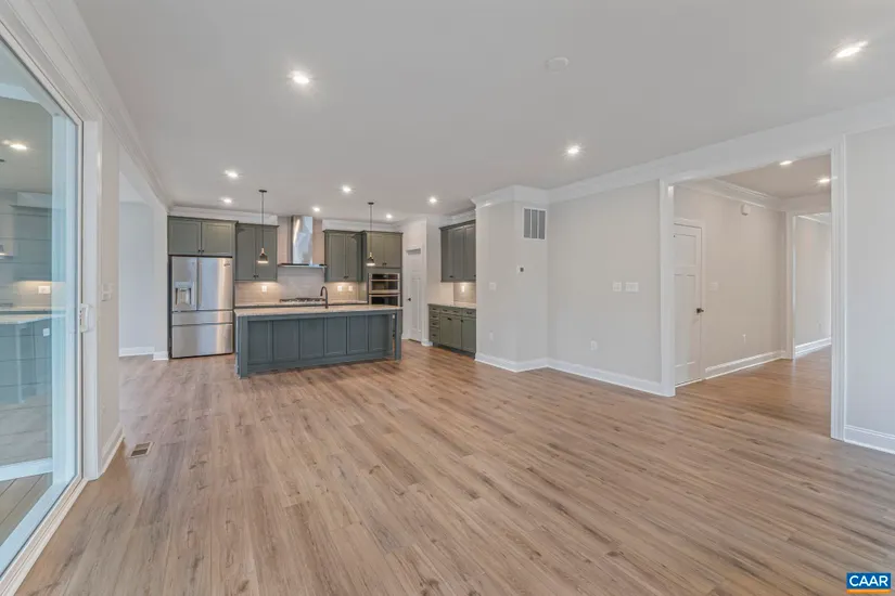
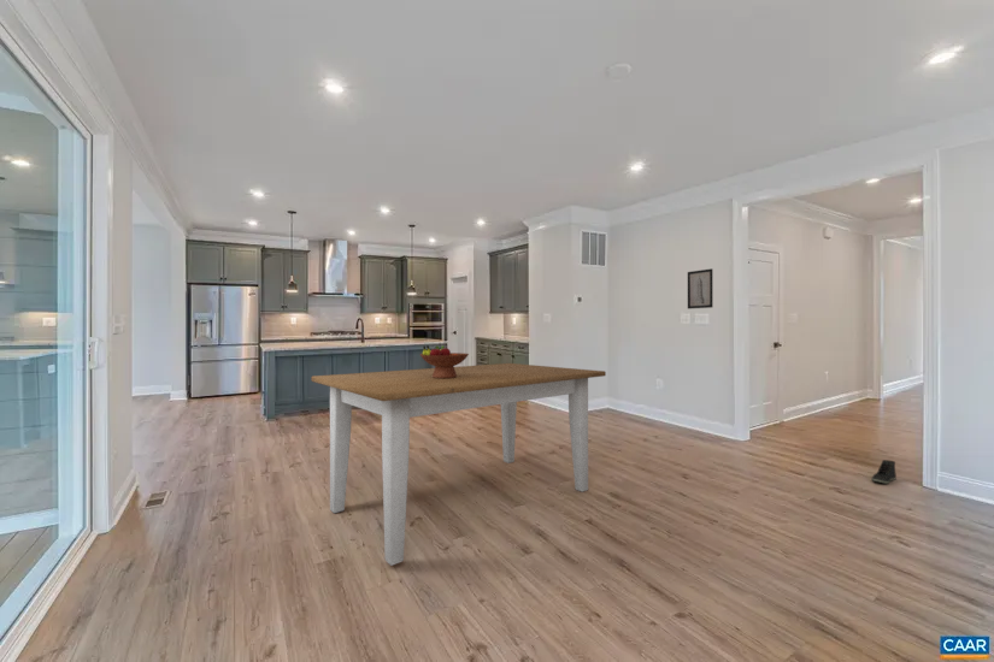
+ table [311,362,607,567]
+ sneaker [870,459,898,485]
+ fruit bowl [419,344,470,378]
+ wall art [687,267,714,311]
